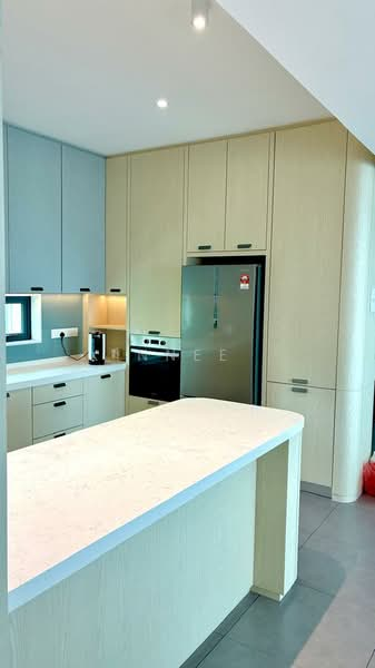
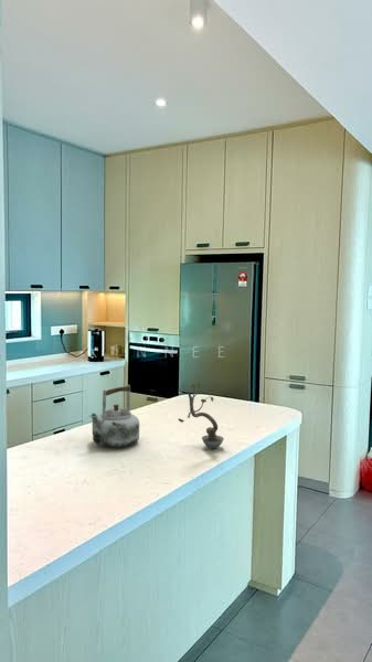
+ kettle [88,384,140,449]
+ plant [177,375,225,450]
